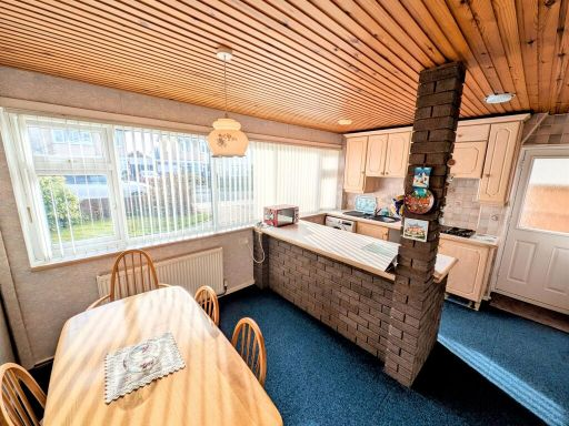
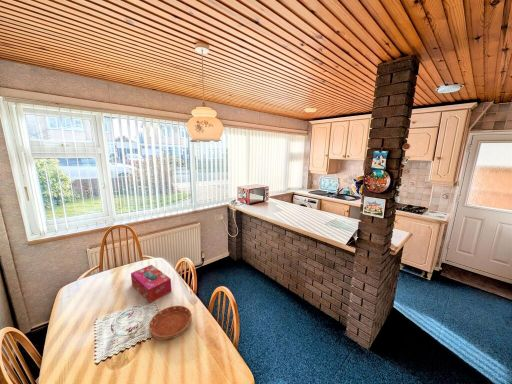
+ saucer [148,305,193,340]
+ tissue box [130,264,172,304]
